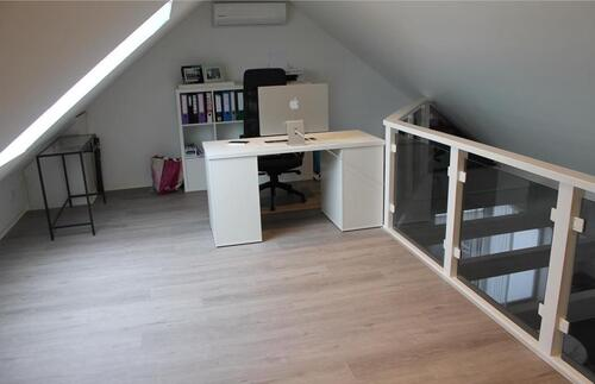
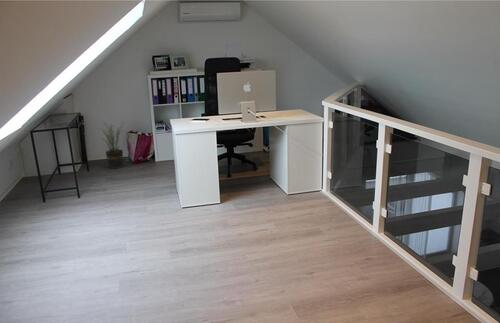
+ potted plant [99,122,125,169]
